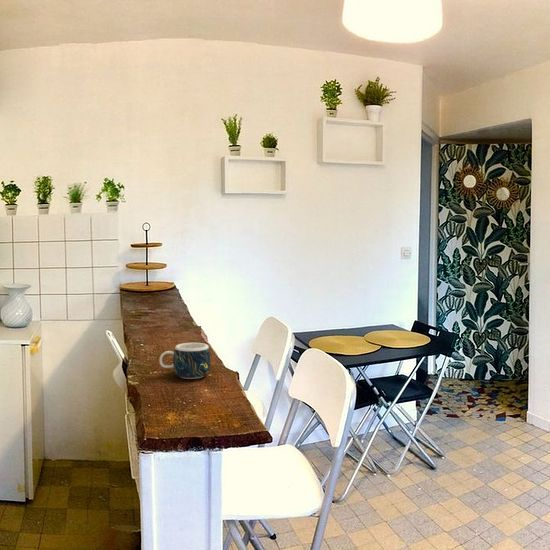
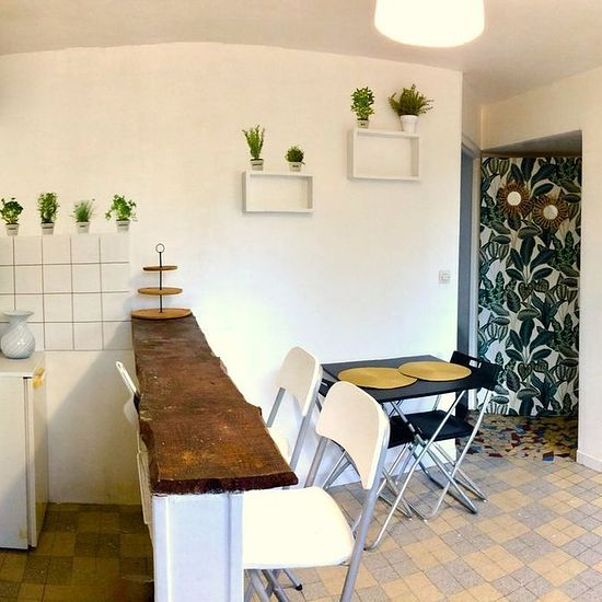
- mug [158,342,212,380]
